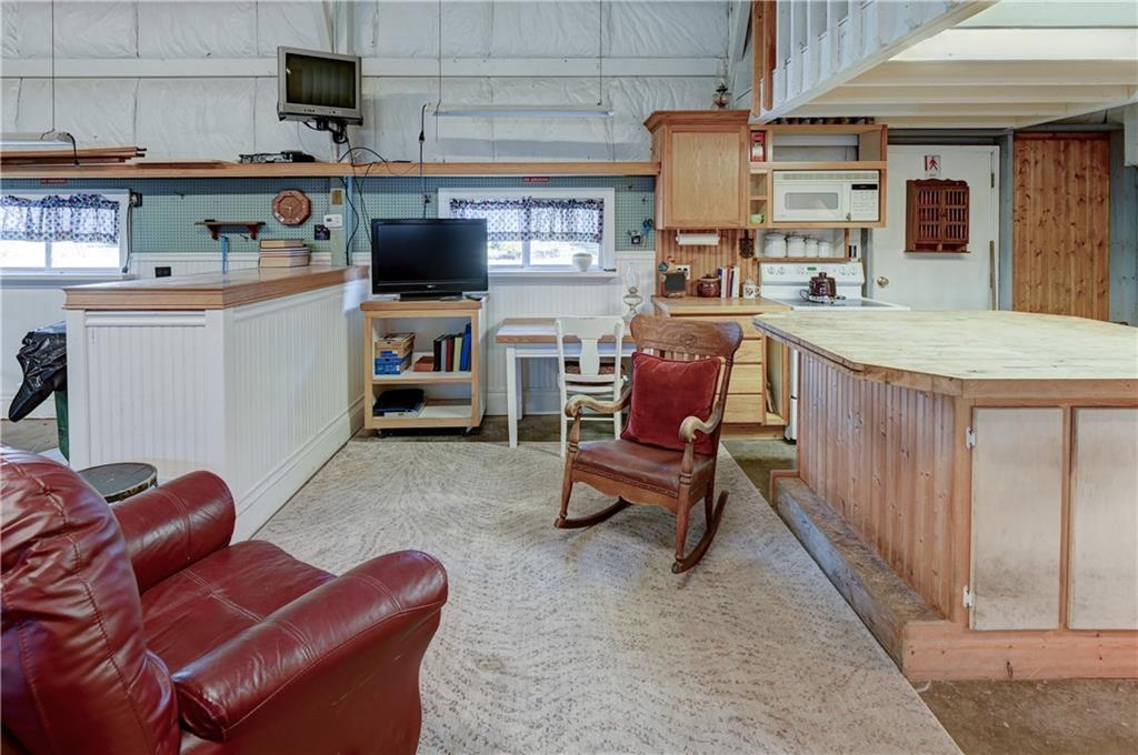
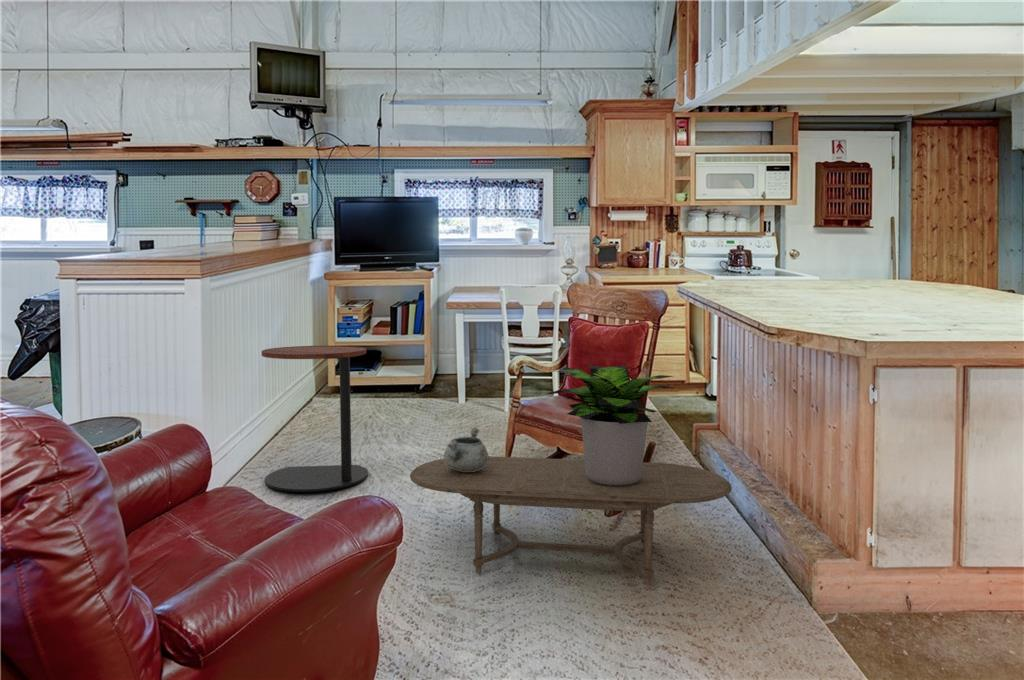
+ side table [261,345,369,493]
+ coffee table [409,455,733,586]
+ decorative bowl [443,427,489,472]
+ potted plant [543,365,674,486]
